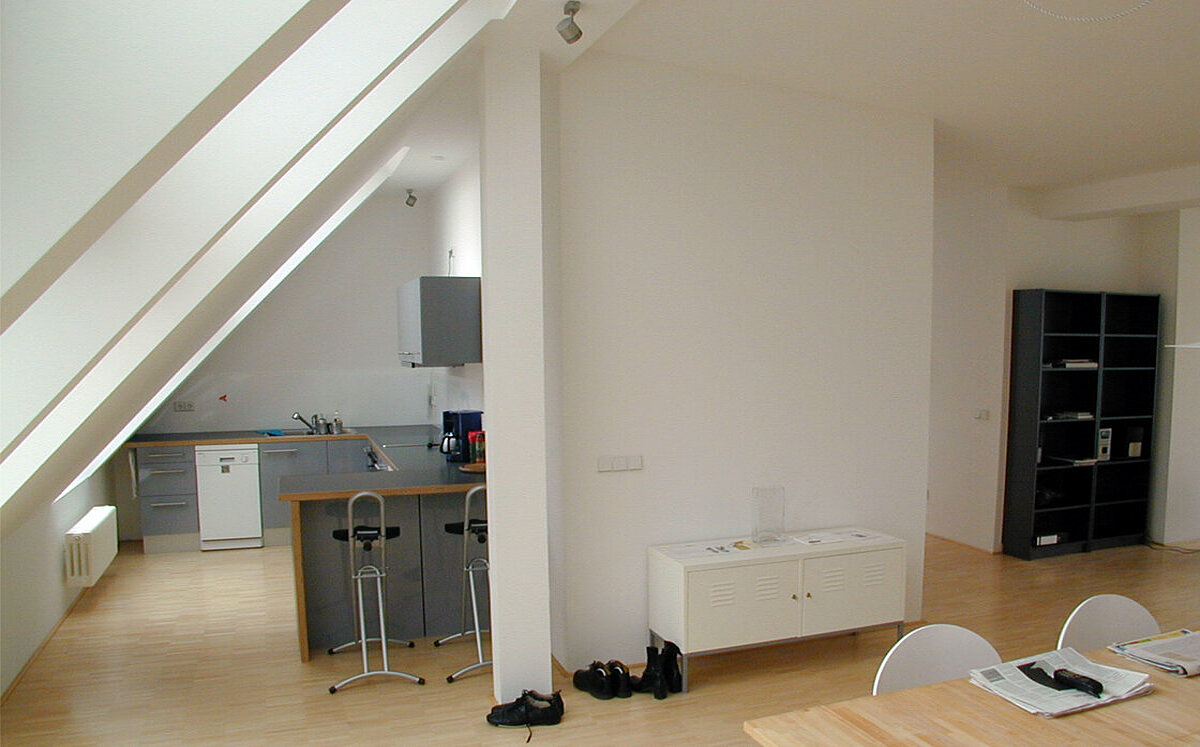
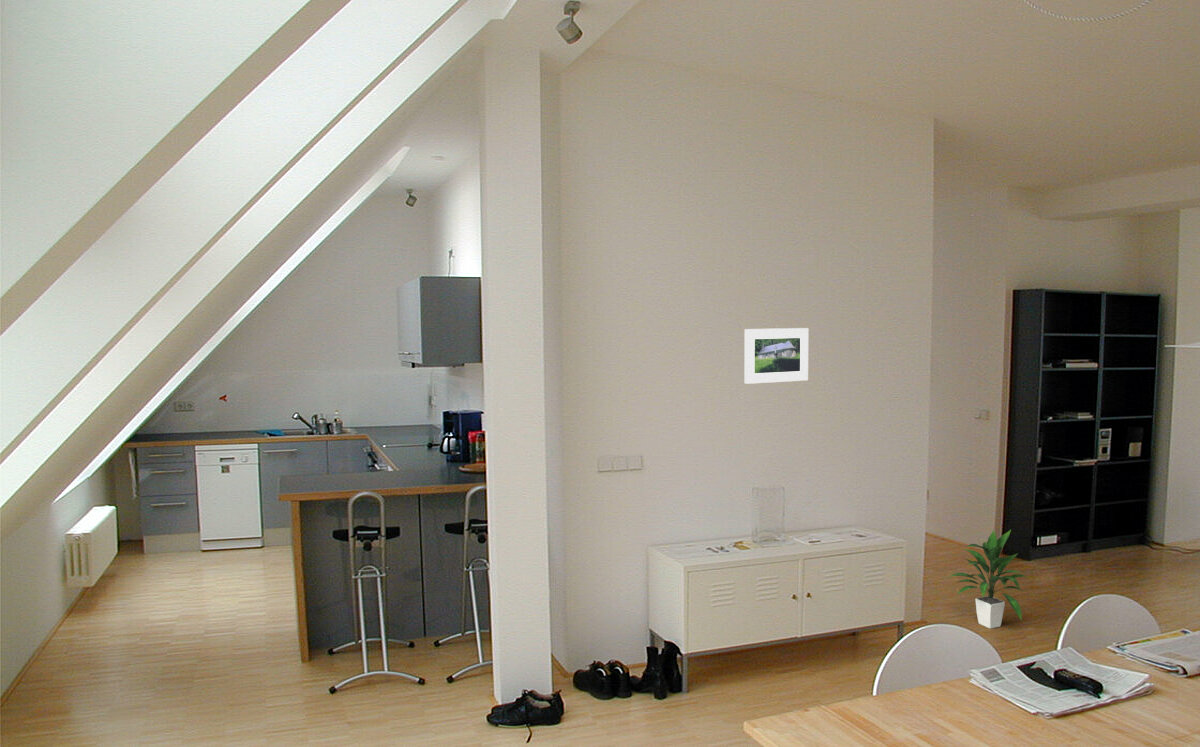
+ indoor plant [946,529,1029,629]
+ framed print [744,327,809,385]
